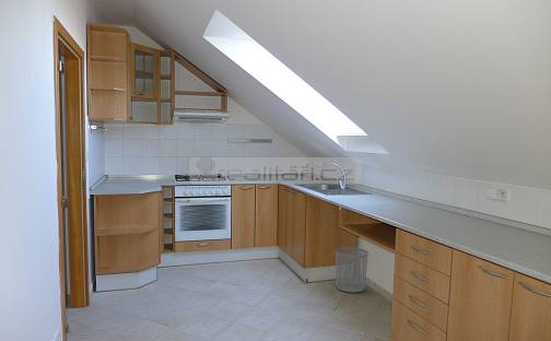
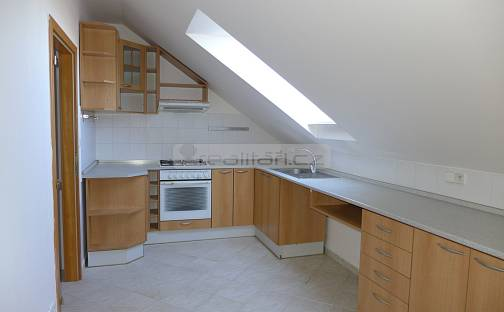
- waste bin [335,246,370,293]
